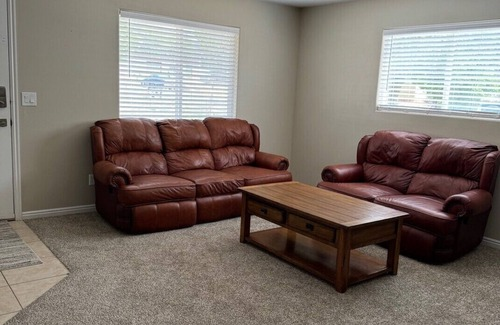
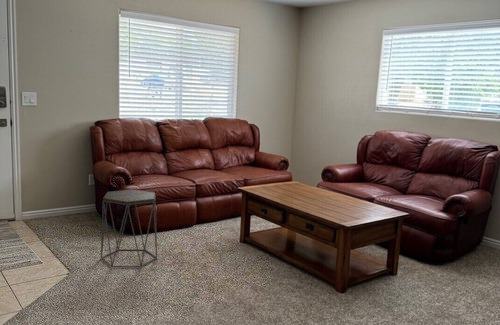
+ side table [100,189,158,268]
